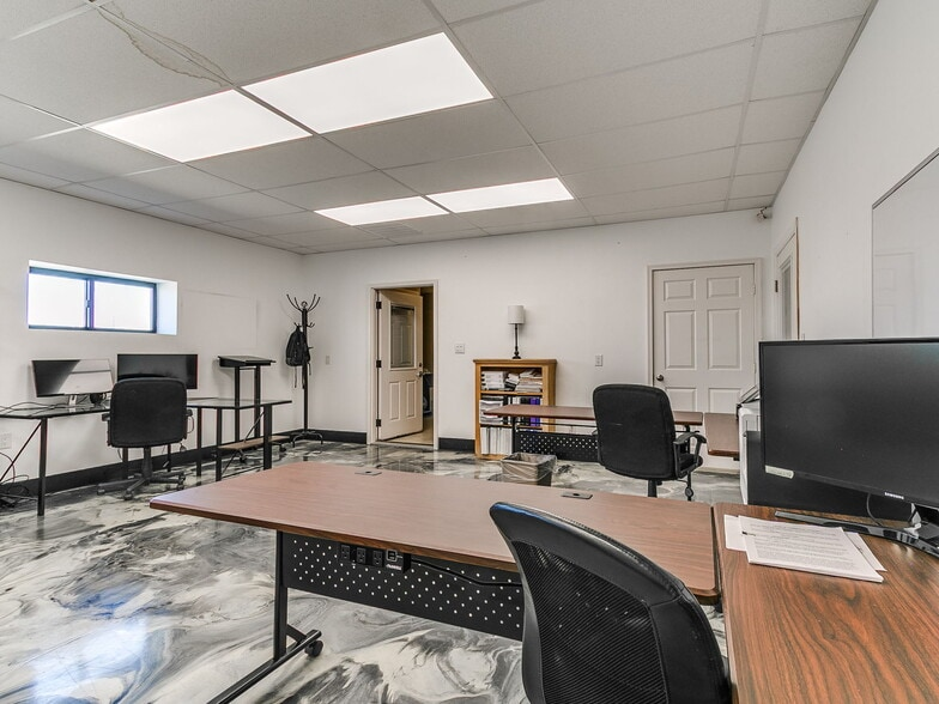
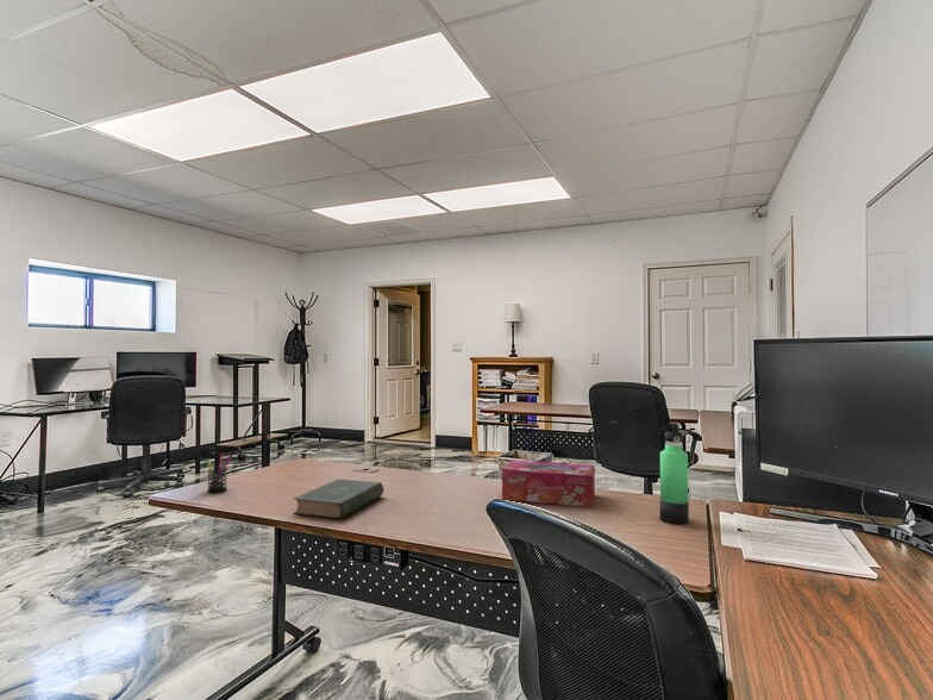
+ book [293,477,384,520]
+ tissue box [501,458,596,508]
+ pen holder [205,451,232,493]
+ thermos bottle [659,421,690,525]
